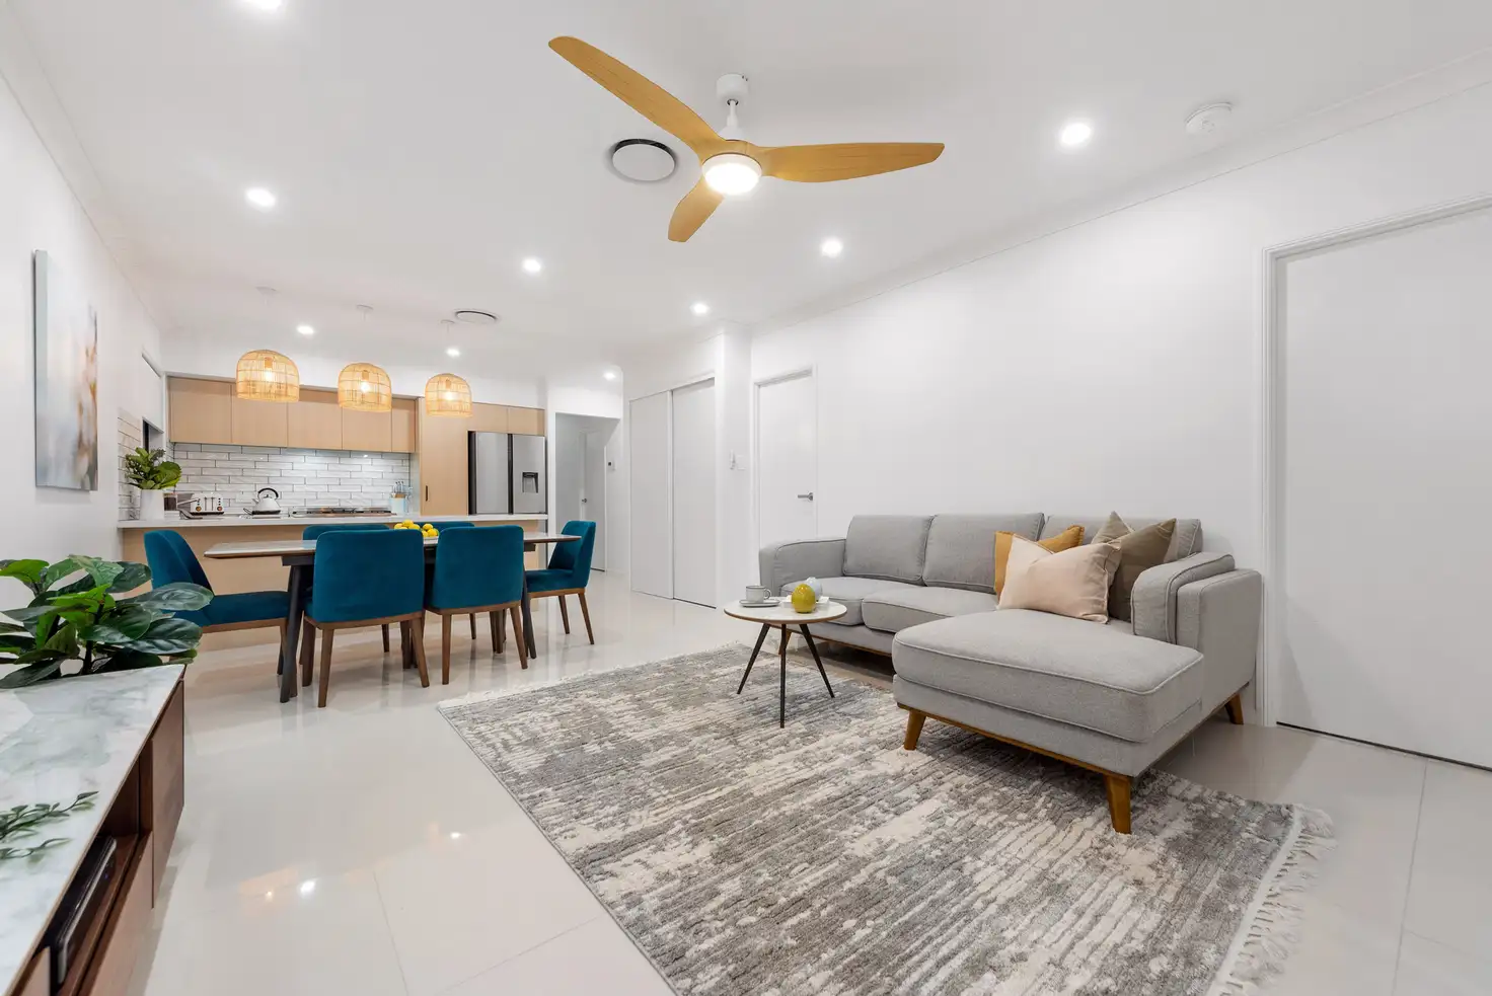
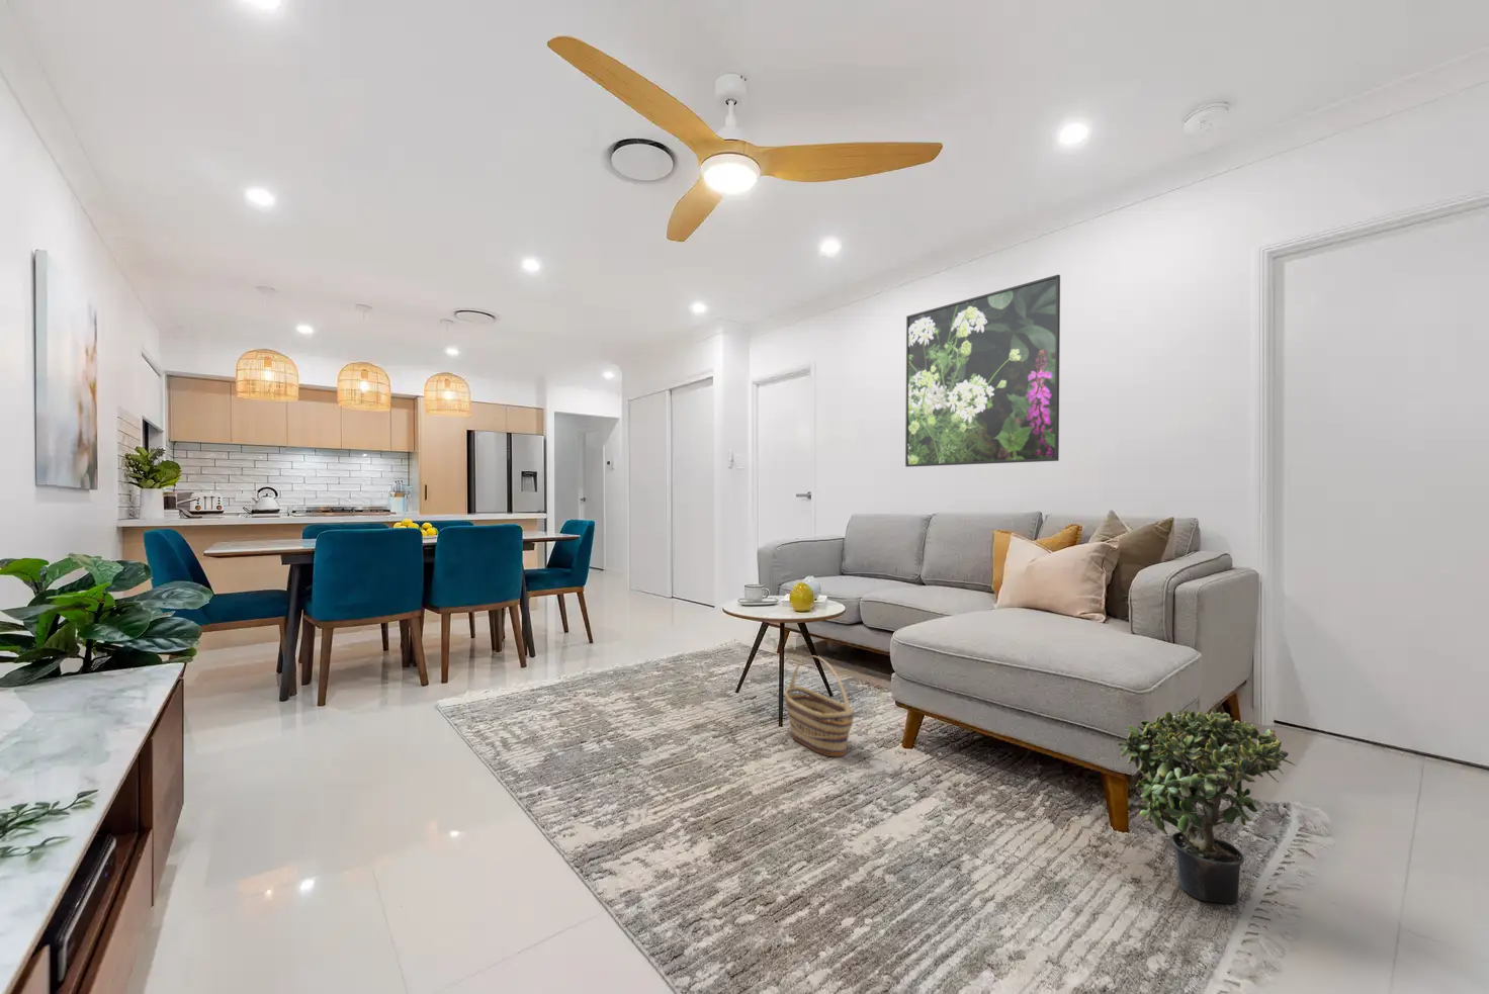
+ potted plant [1116,707,1296,905]
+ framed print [904,274,1061,468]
+ basket [784,656,854,759]
